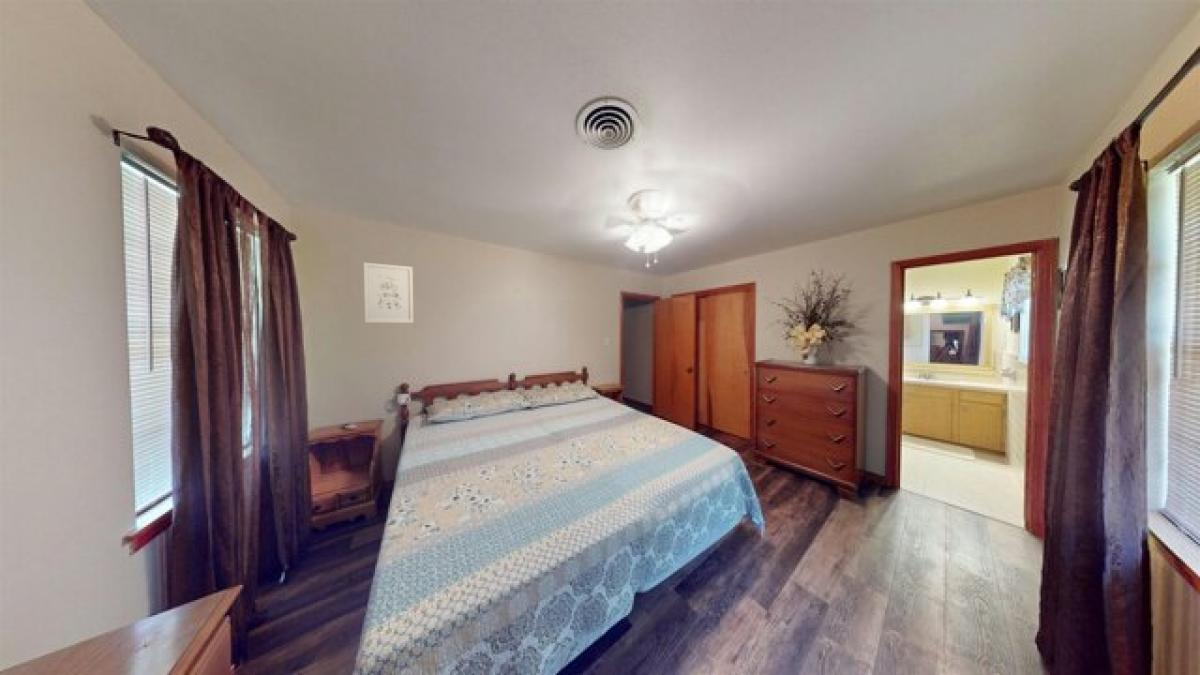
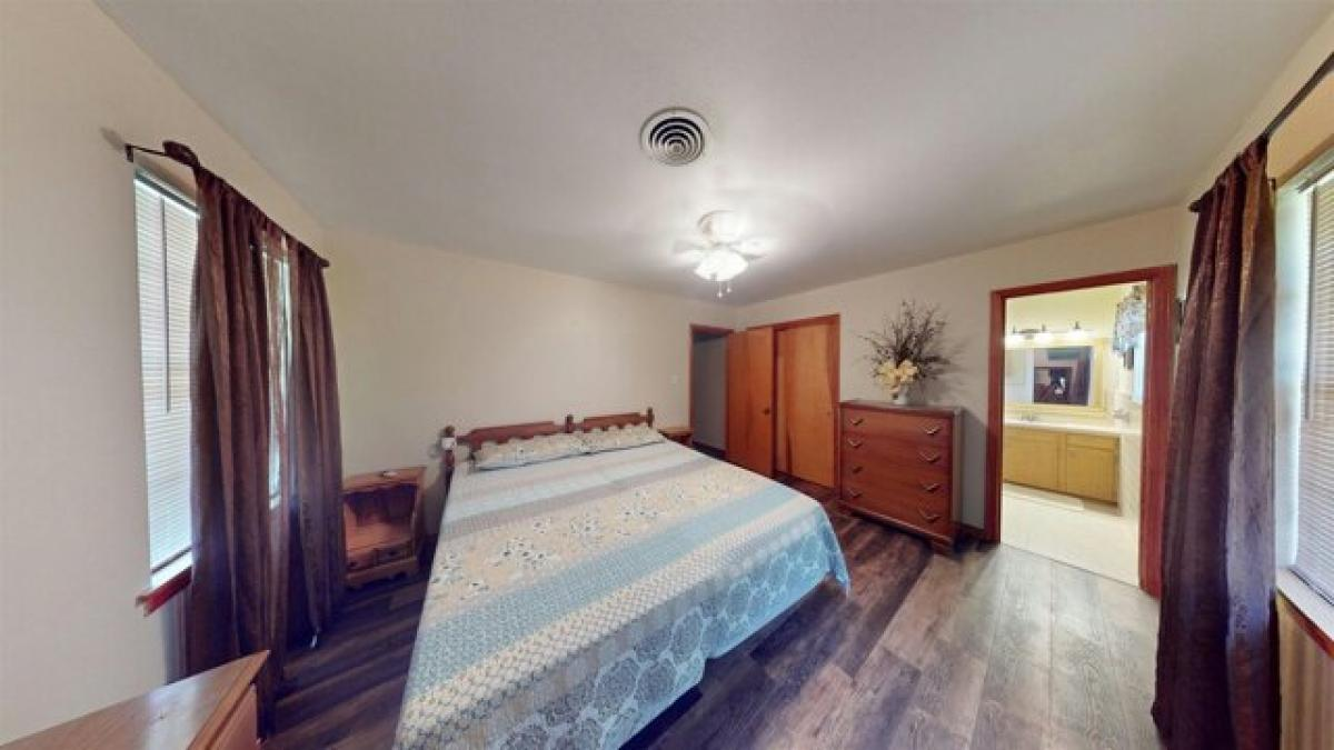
- wall art [363,261,414,324]
